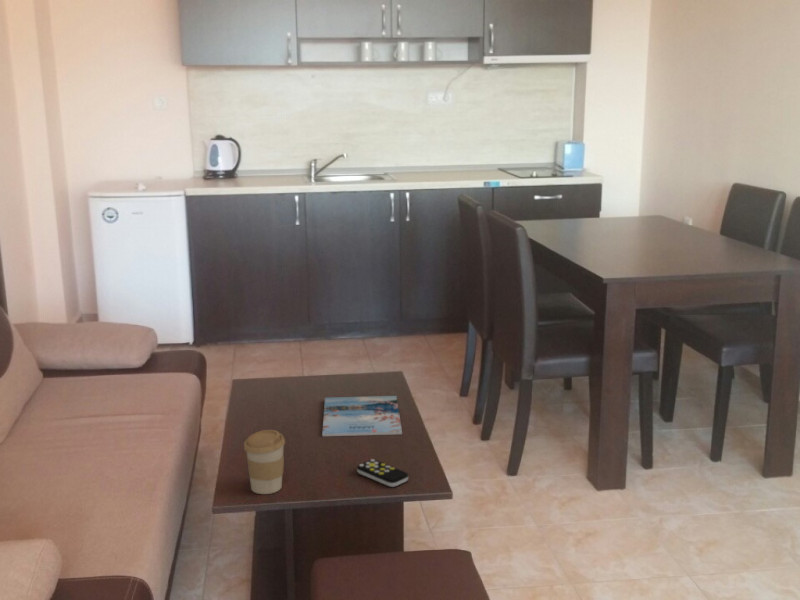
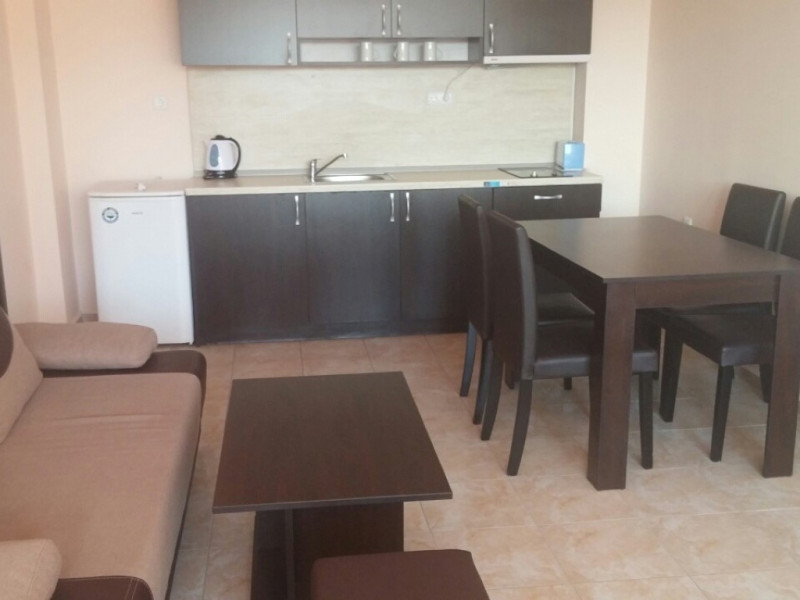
- remote control [356,458,409,488]
- coffee cup [243,429,286,495]
- magazine [321,395,403,437]
